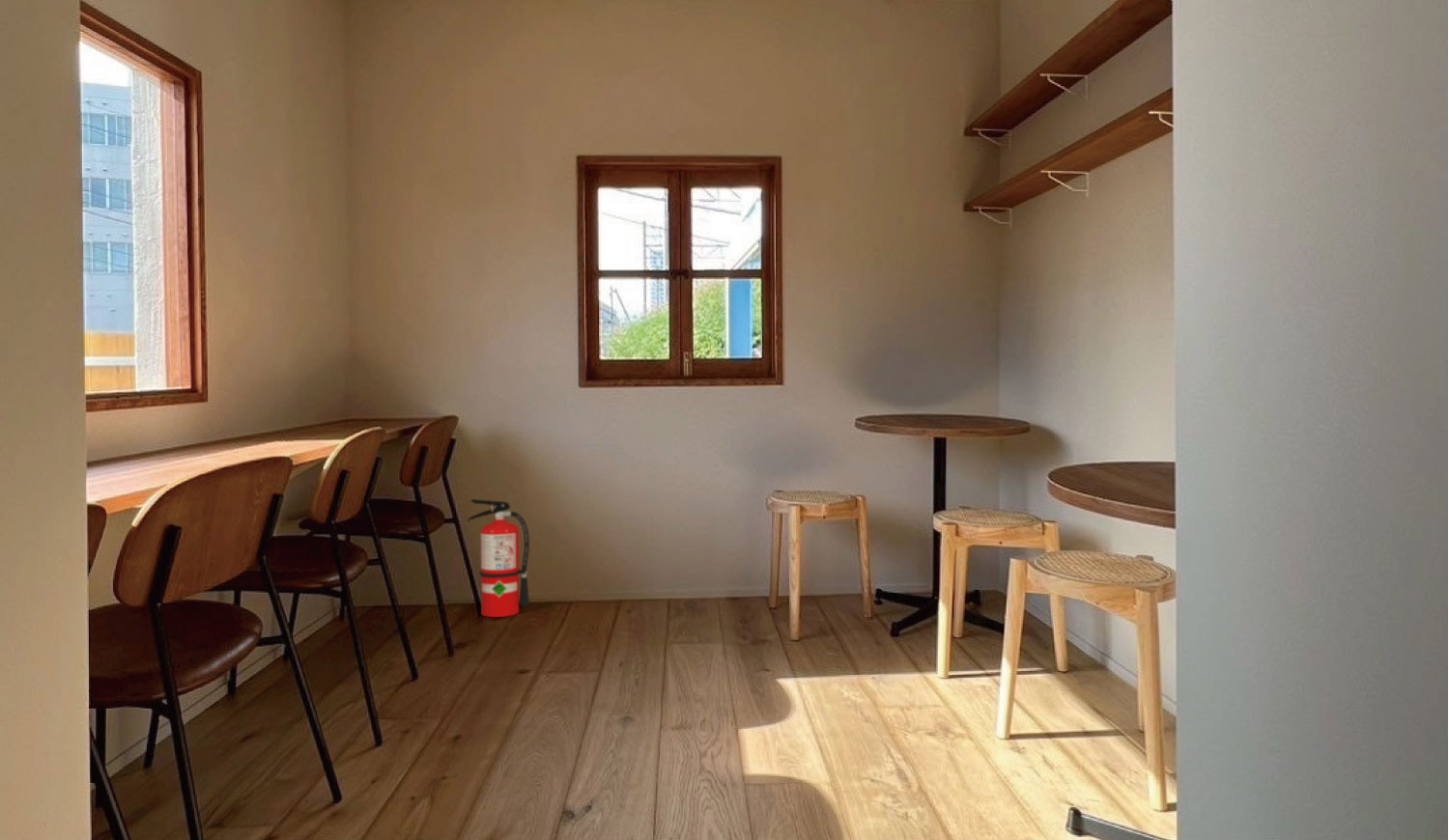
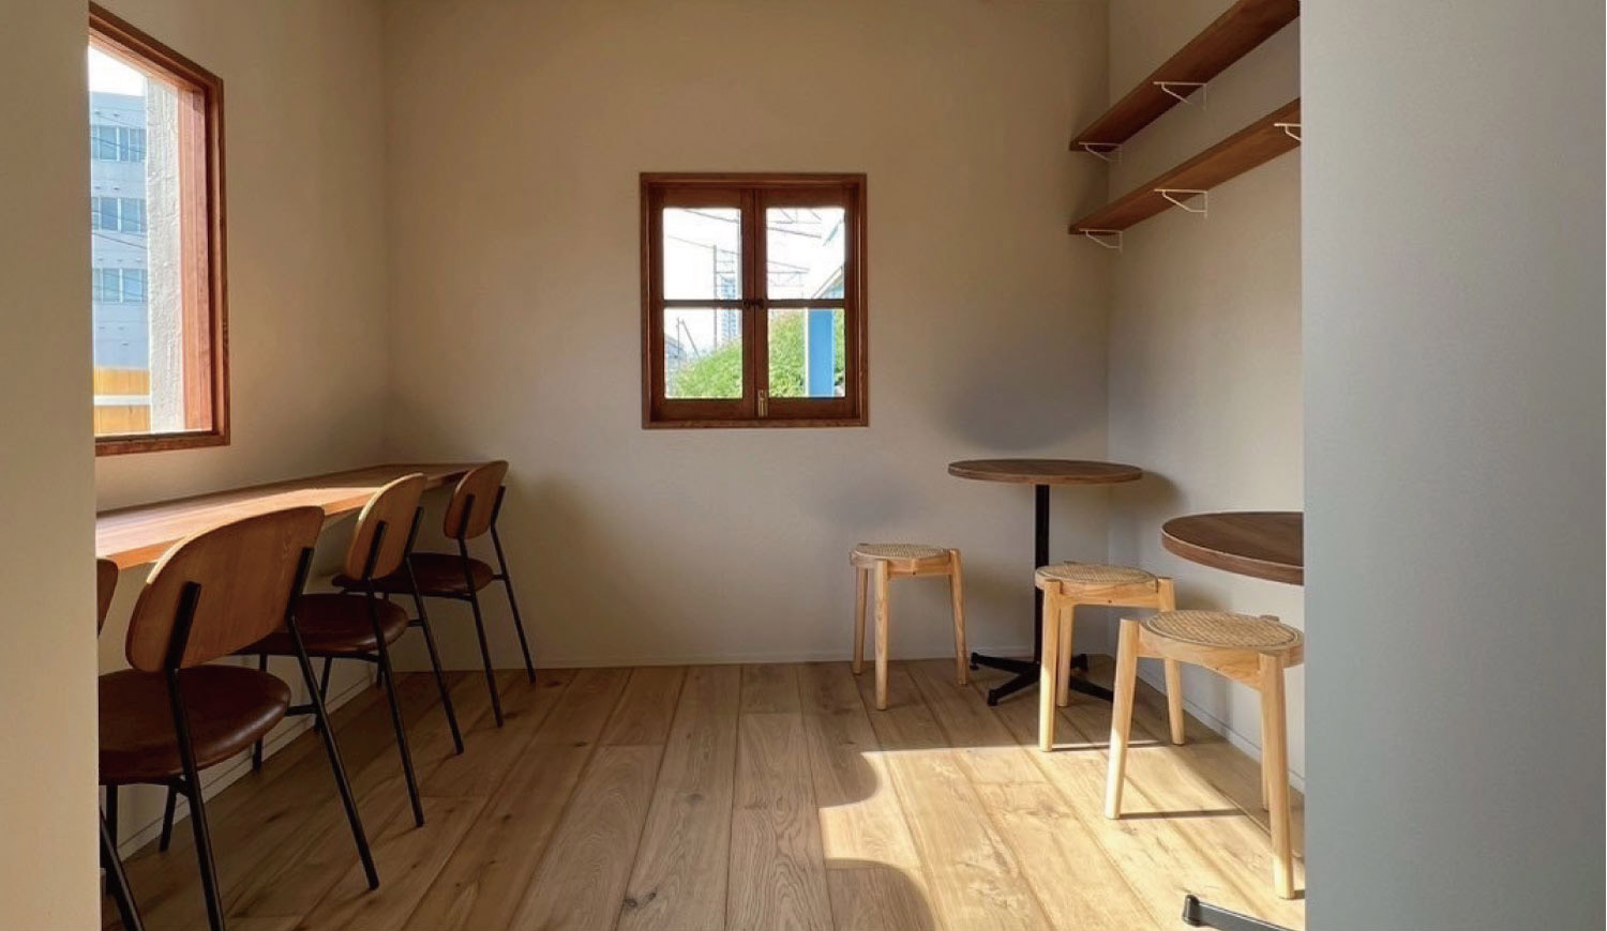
- fire extinguisher [467,498,530,618]
